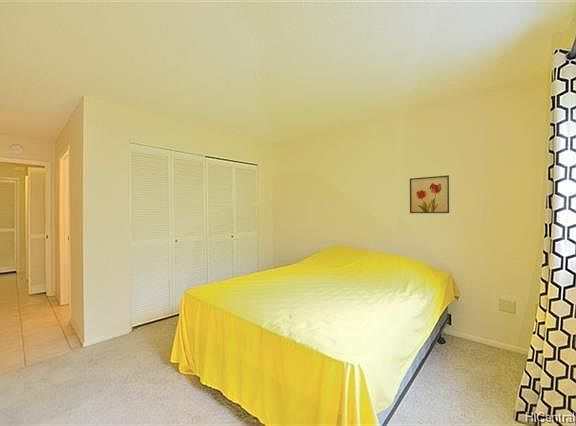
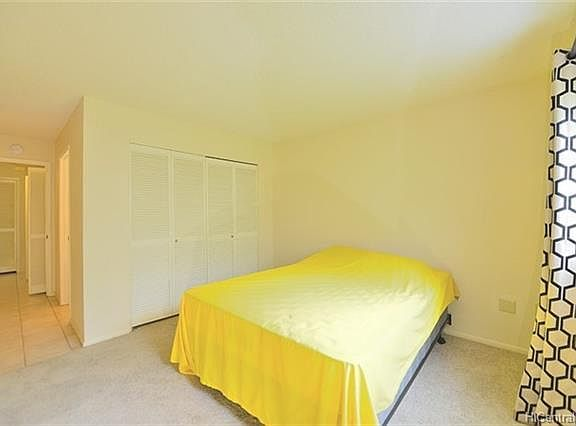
- wall art [409,174,450,214]
